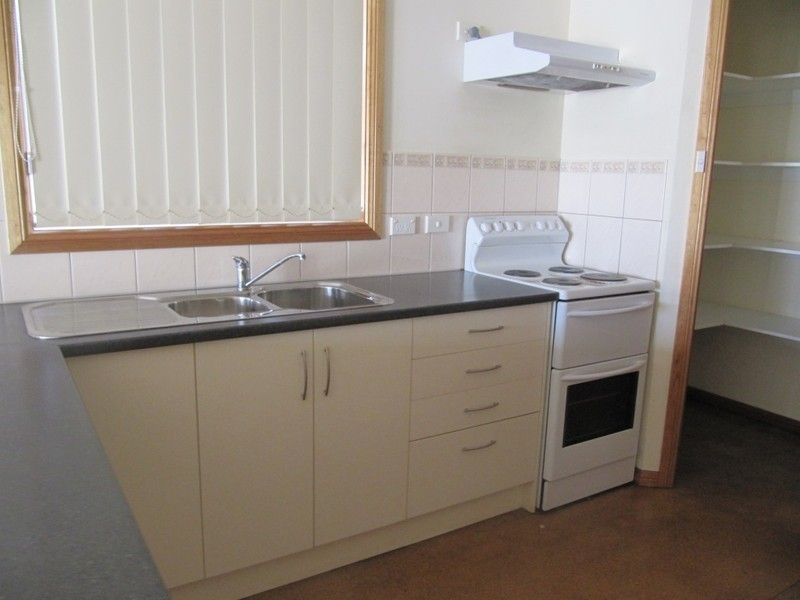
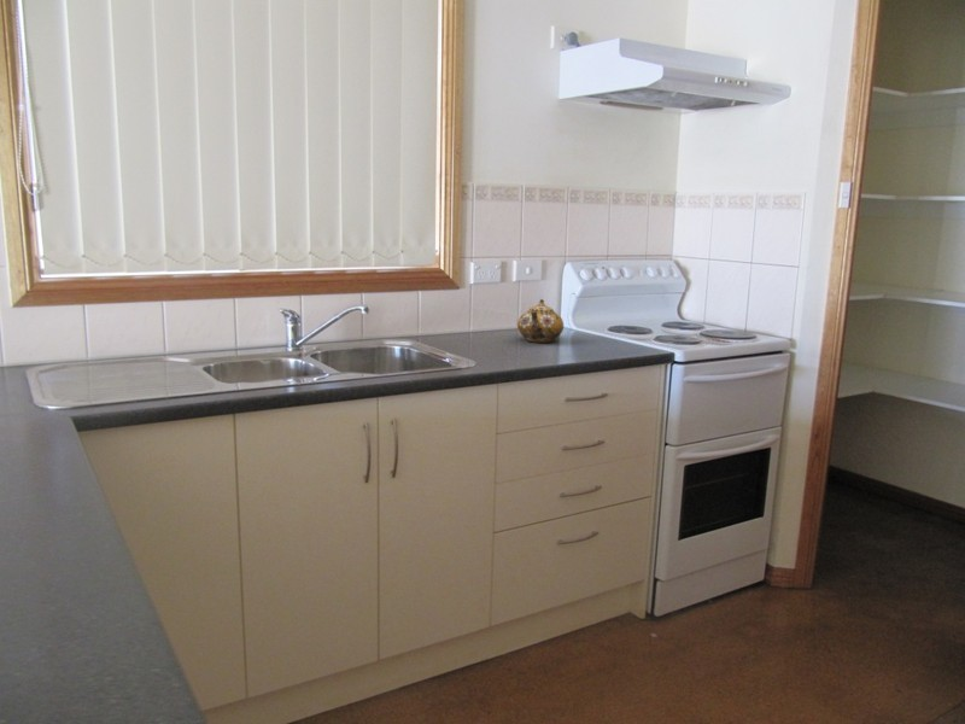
+ teapot [516,298,565,344]
